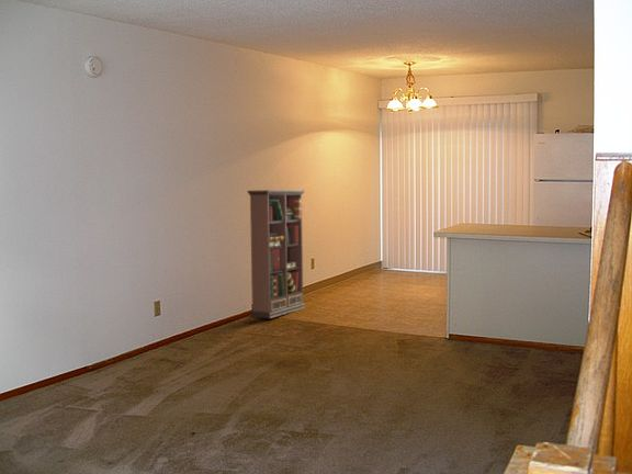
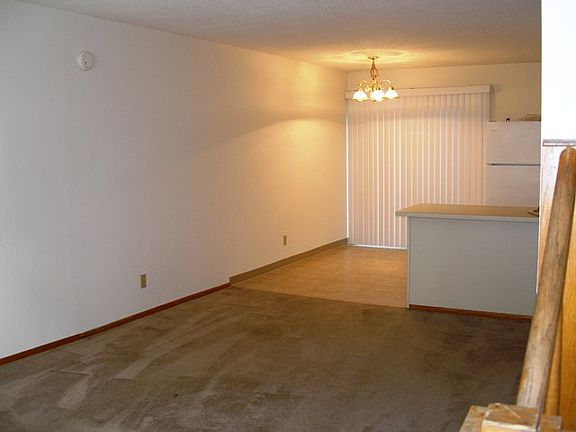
- bookcase [246,189,306,319]
